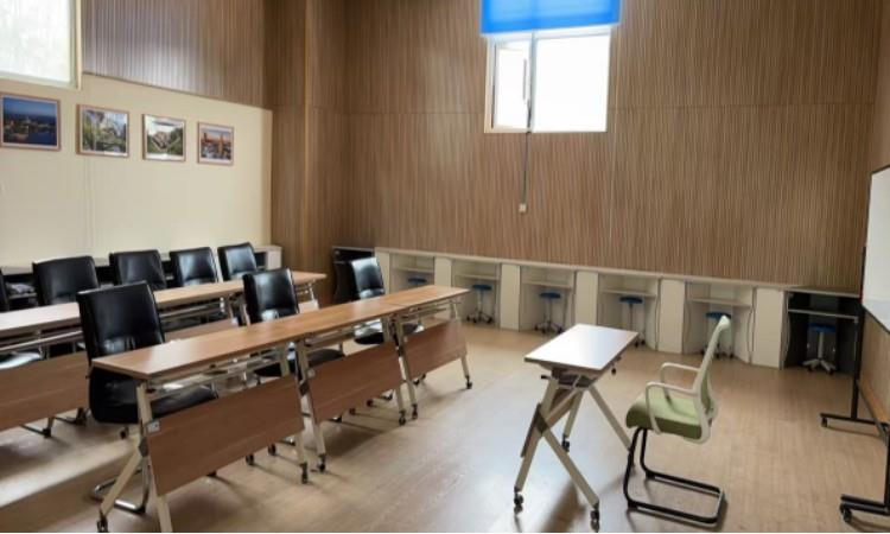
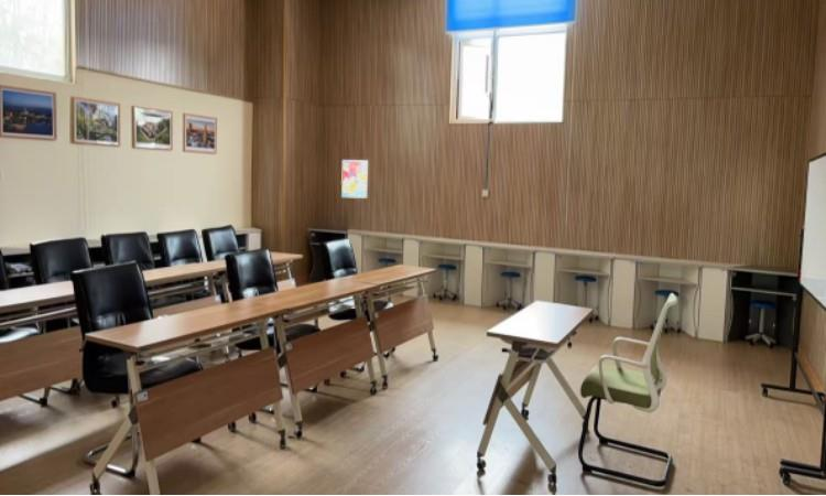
+ wall art [340,159,369,200]
